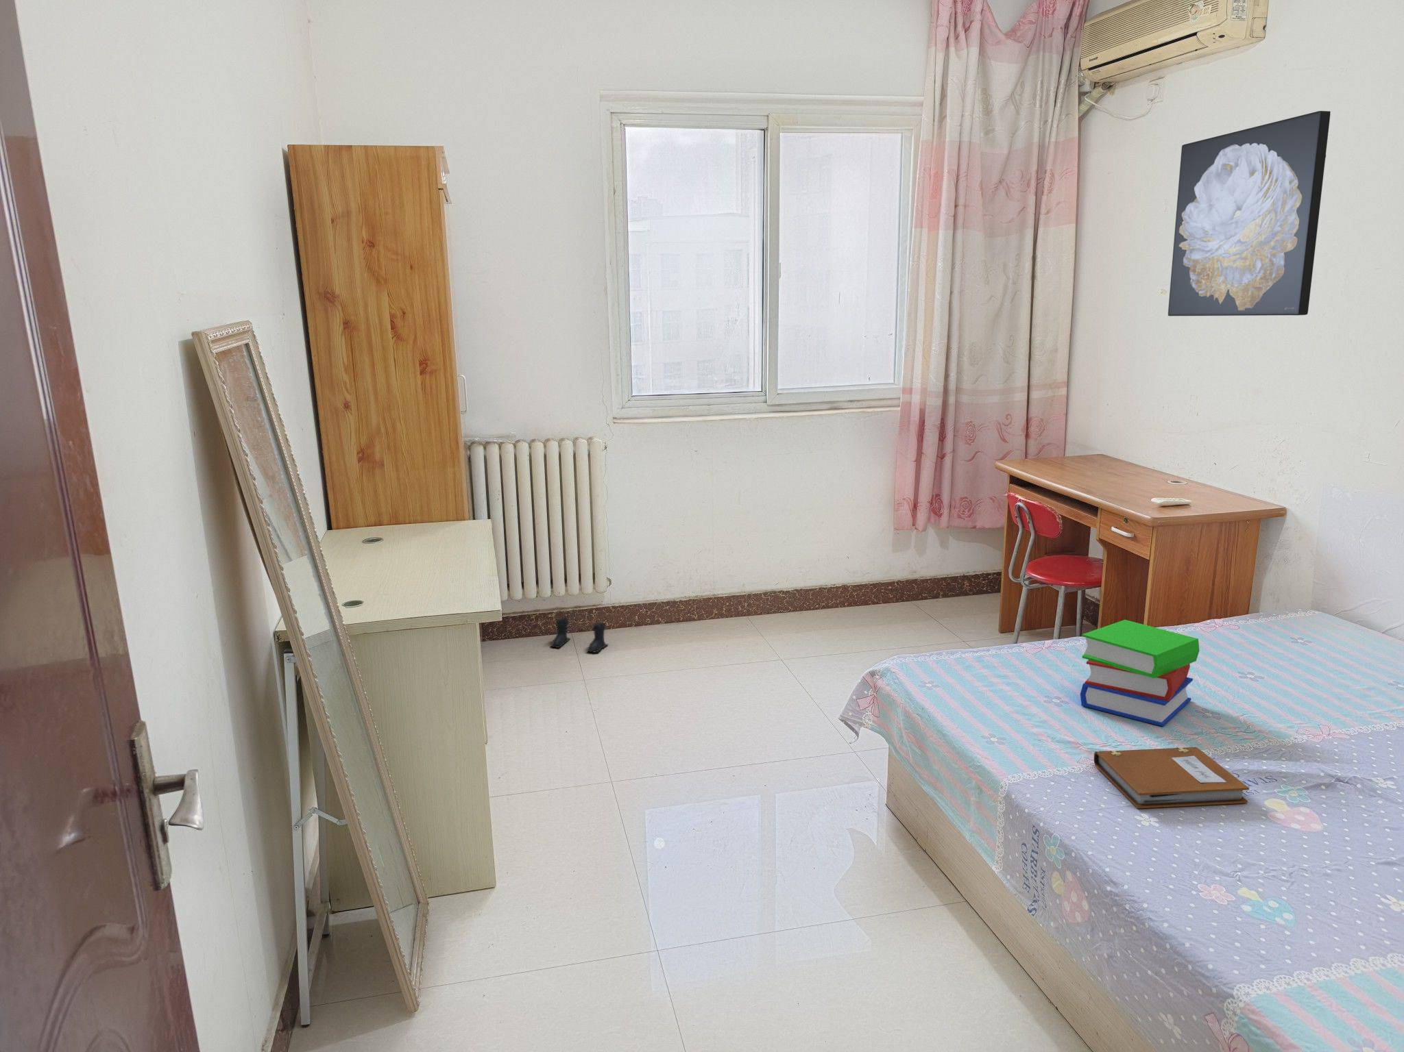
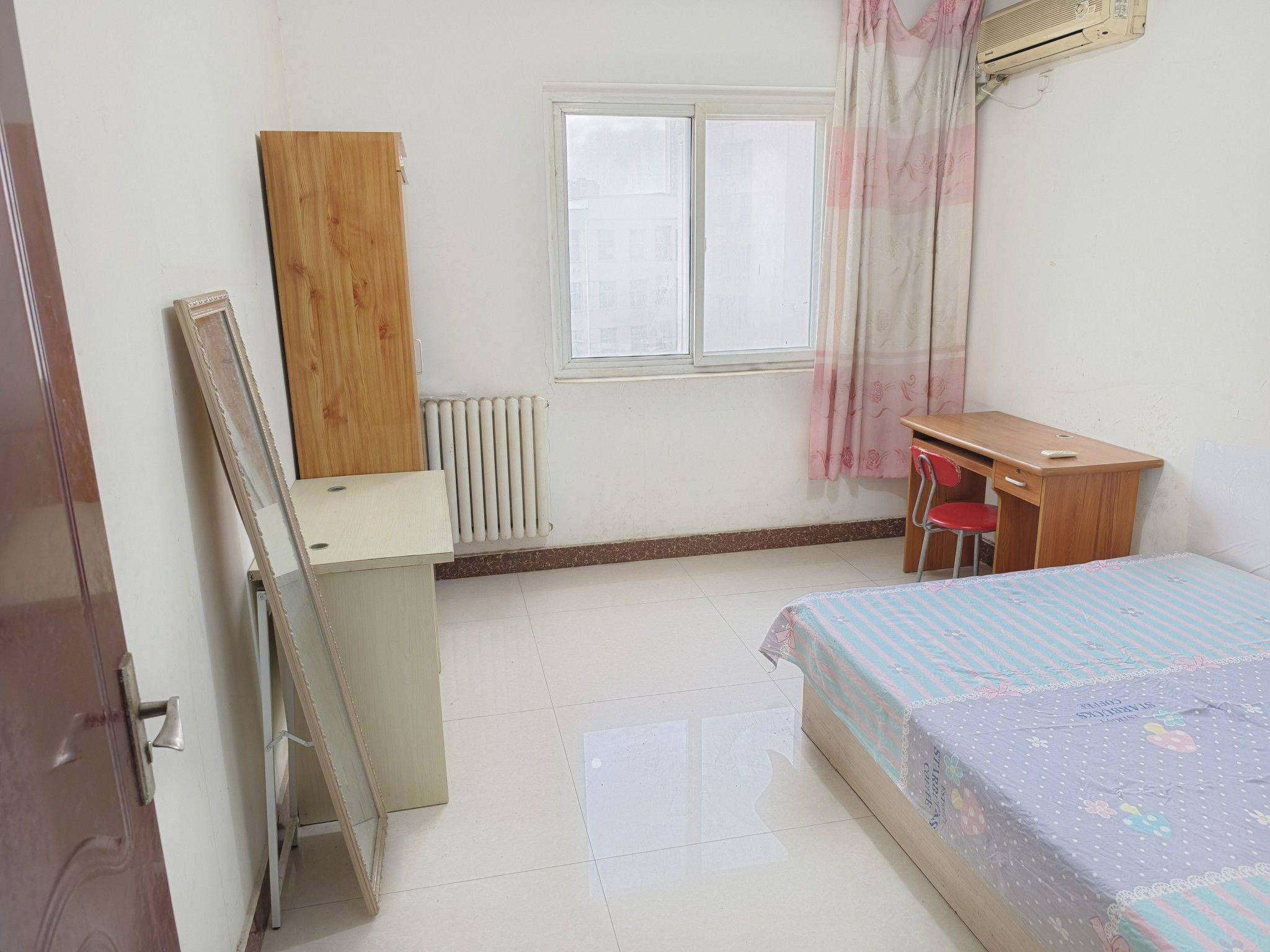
- notebook [1093,747,1249,809]
- boots [549,617,609,653]
- book [1080,619,1201,727]
- wall art [1167,111,1331,316]
